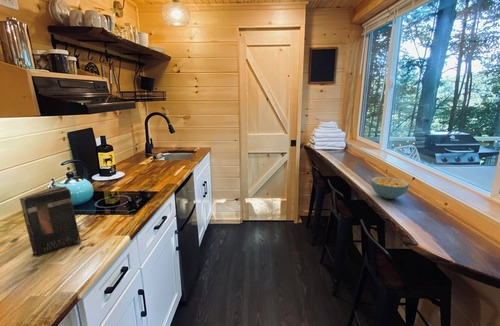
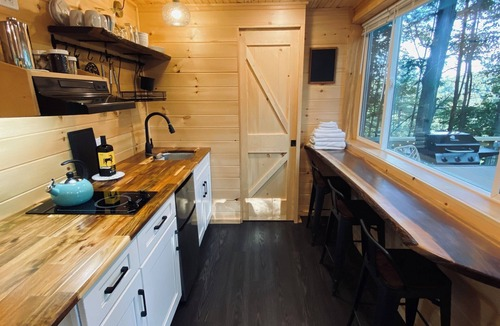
- cereal bowl [371,176,410,200]
- book [19,185,83,257]
